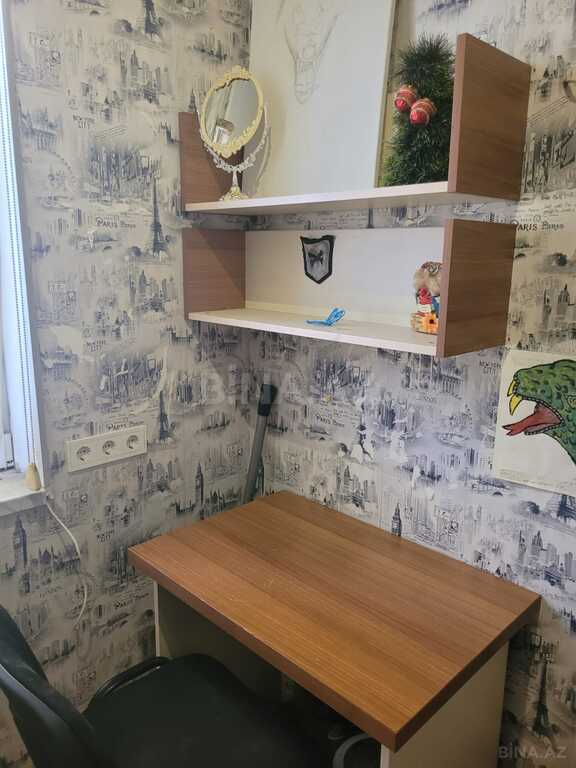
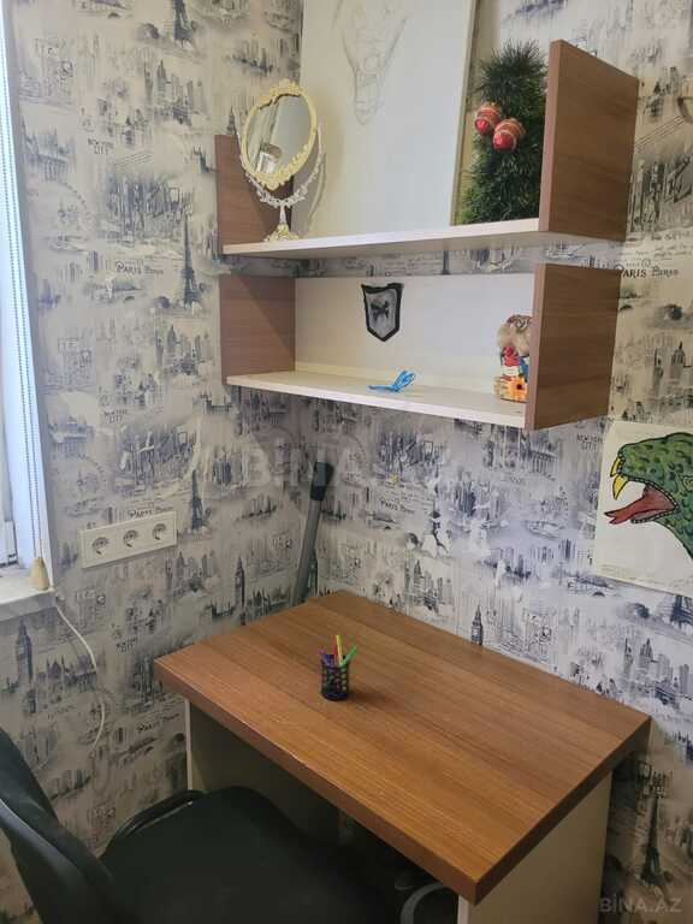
+ pen holder [318,634,360,701]
